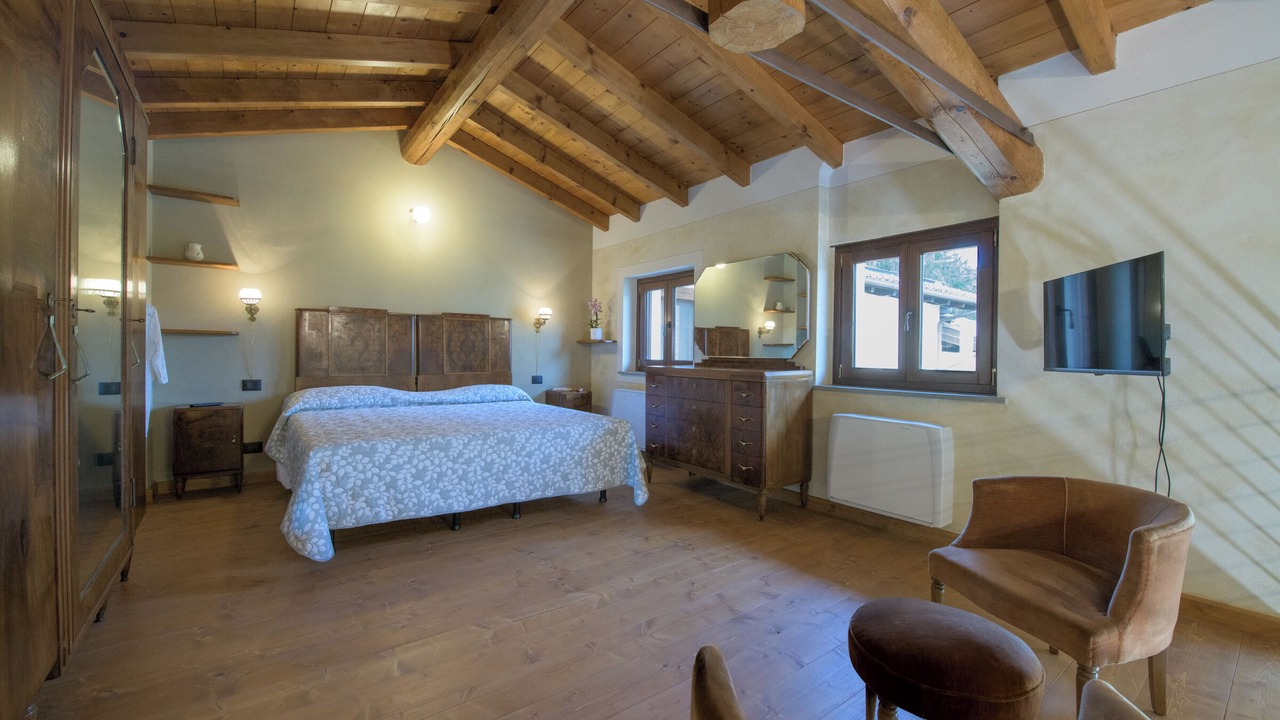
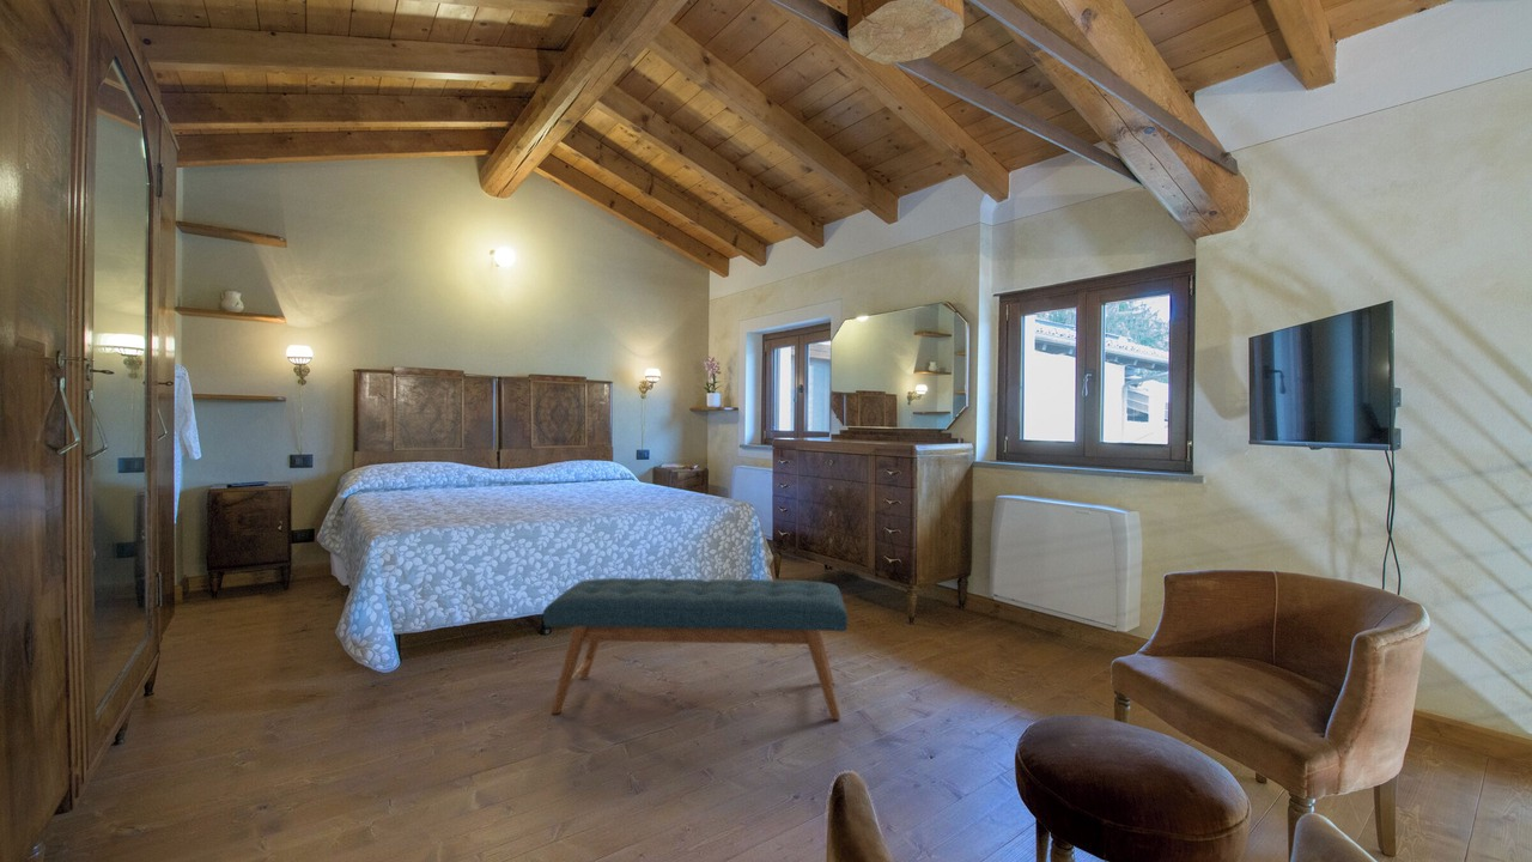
+ bench [542,577,849,721]
